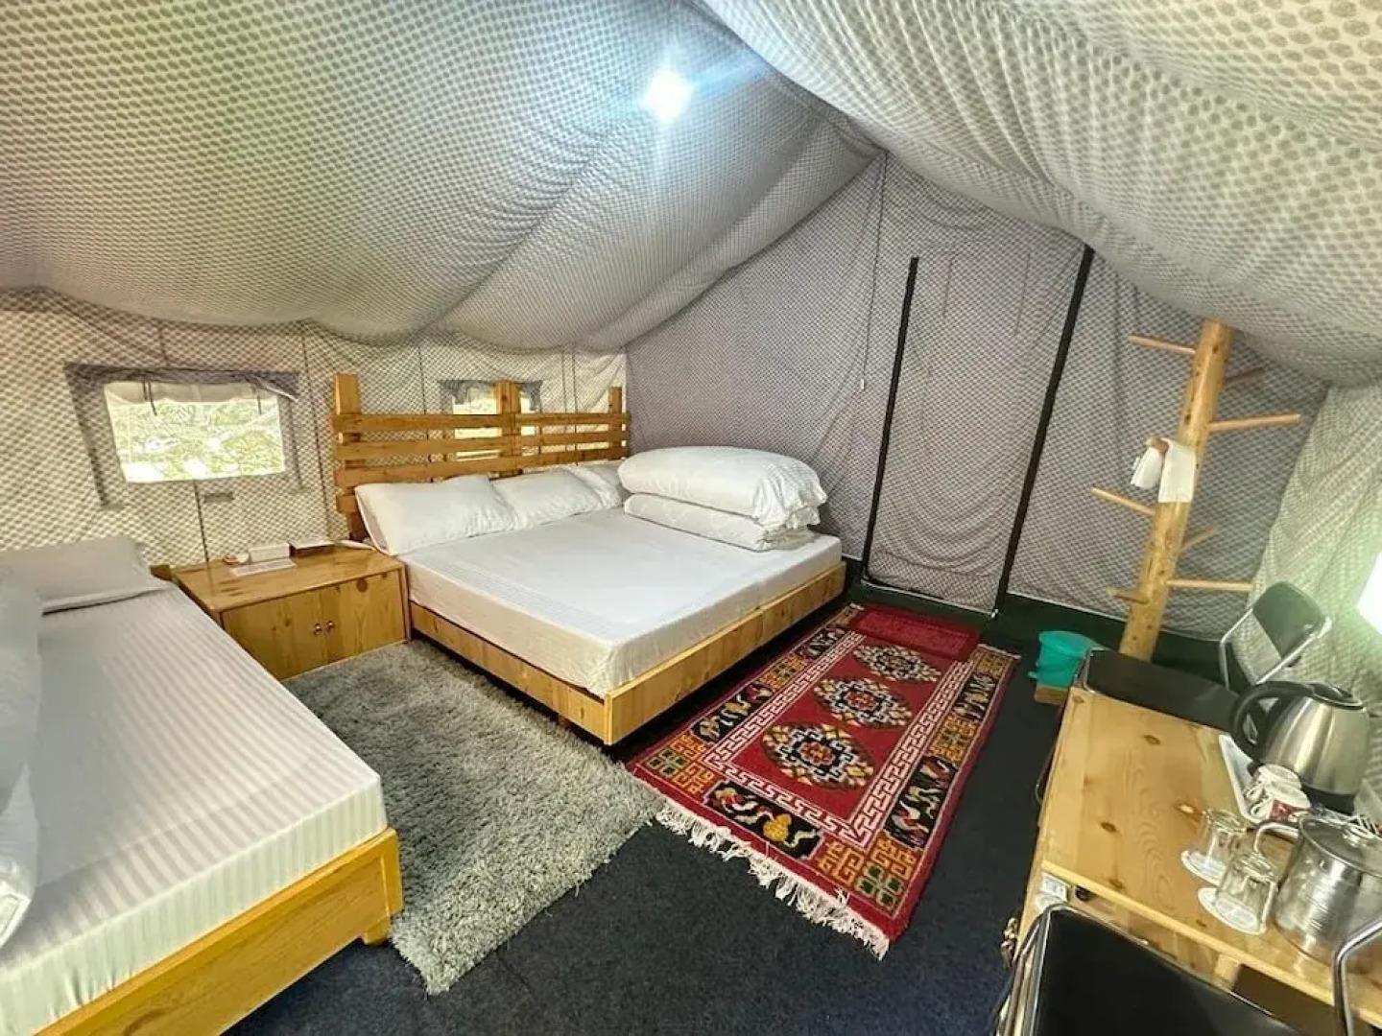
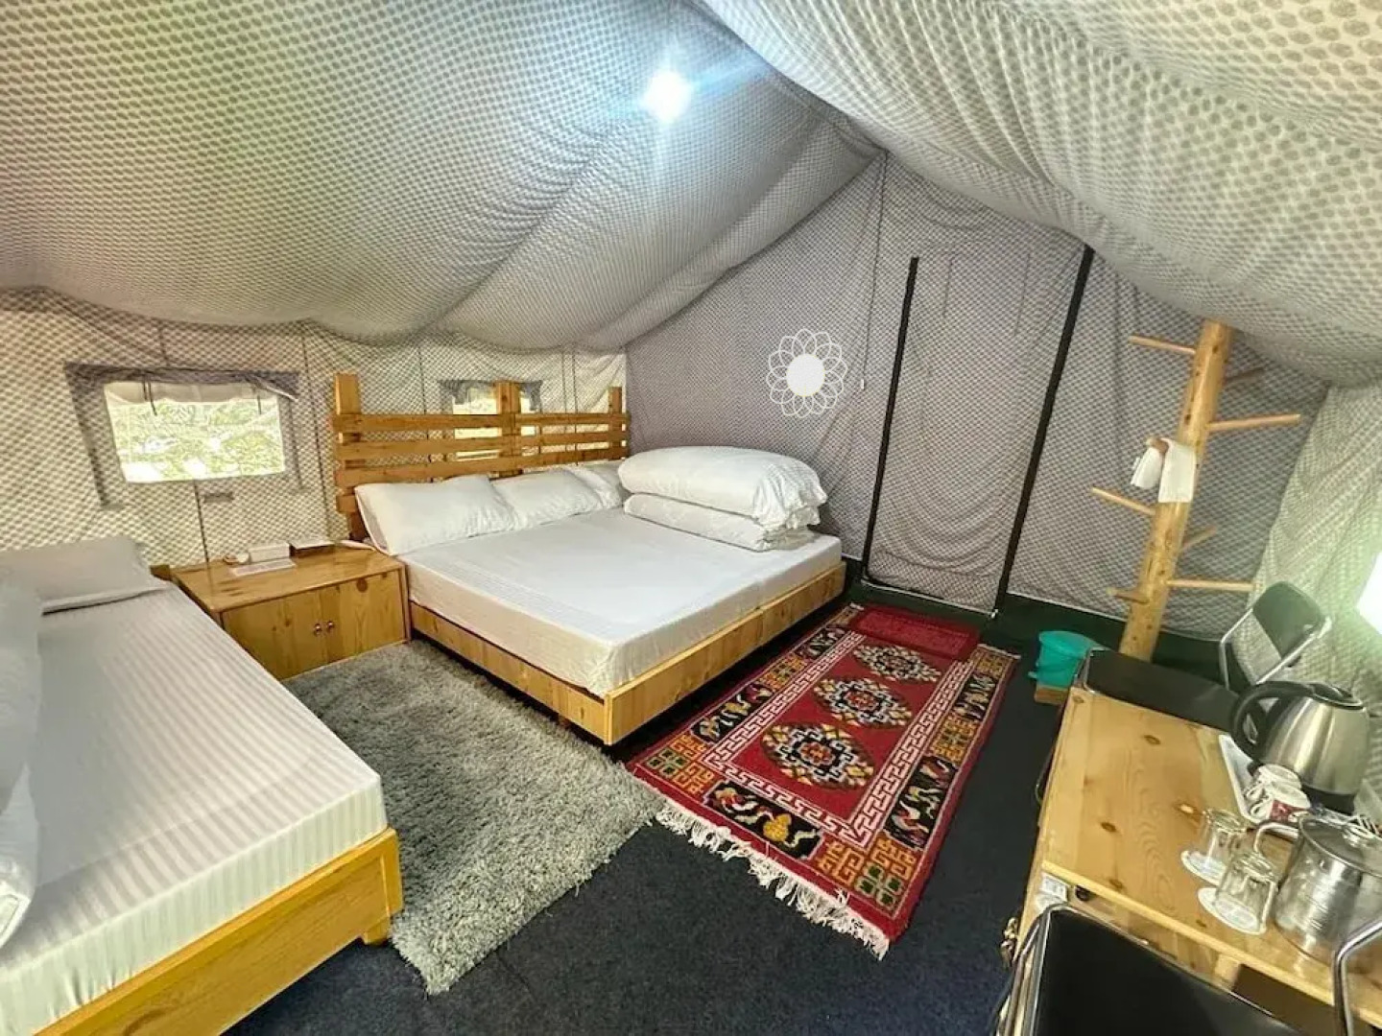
+ decorative wall piece [765,328,849,419]
